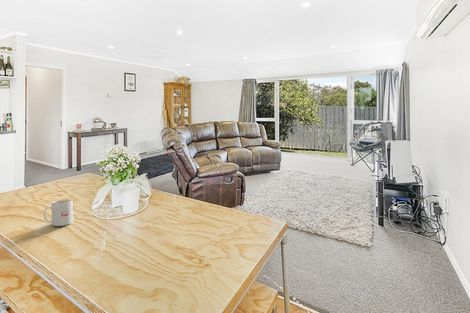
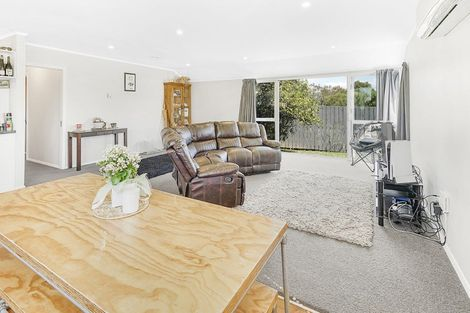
- mug [42,199,74,227]
